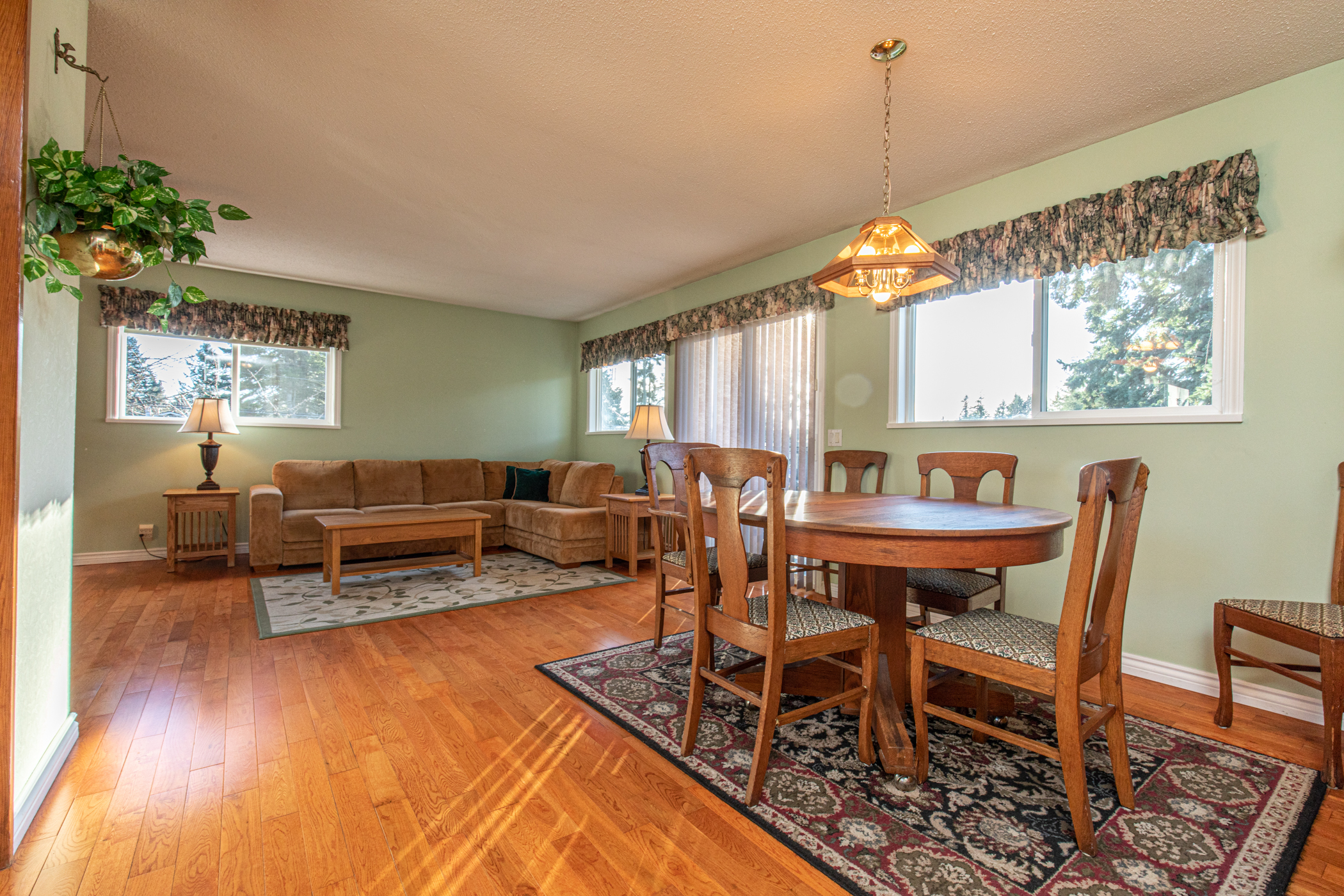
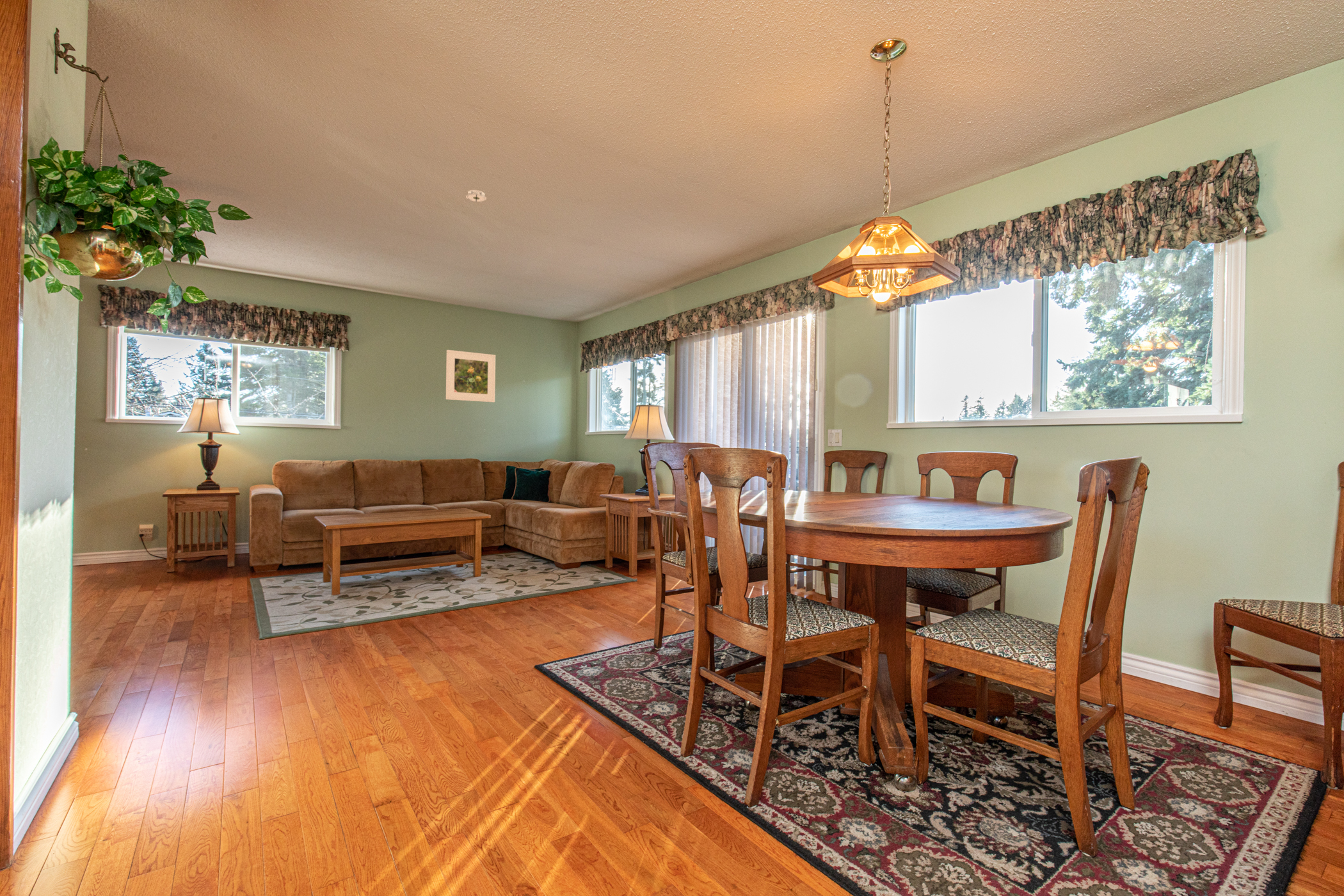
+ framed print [445,349,496,403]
+ smoke detector [465,189,487,202]
